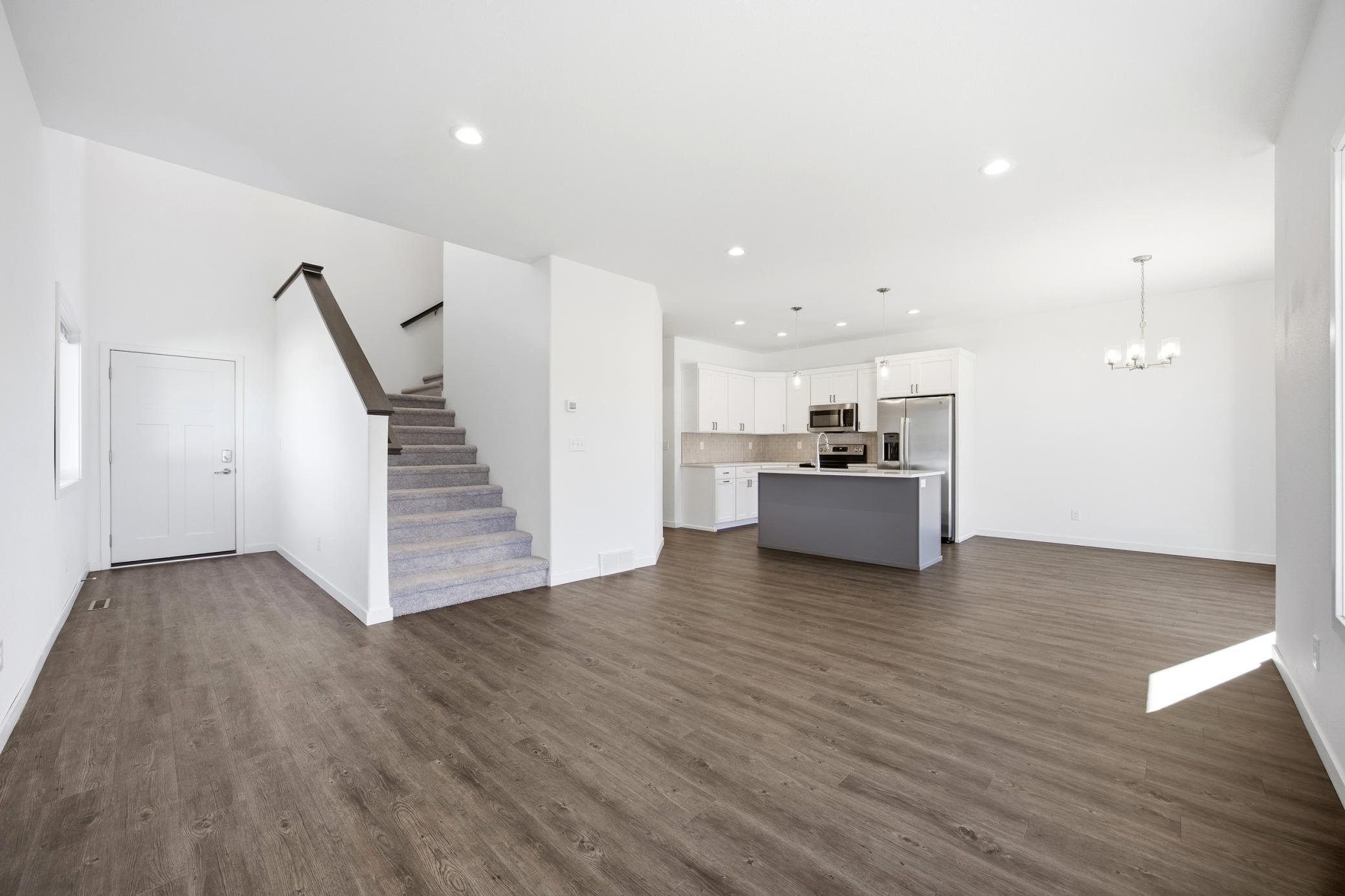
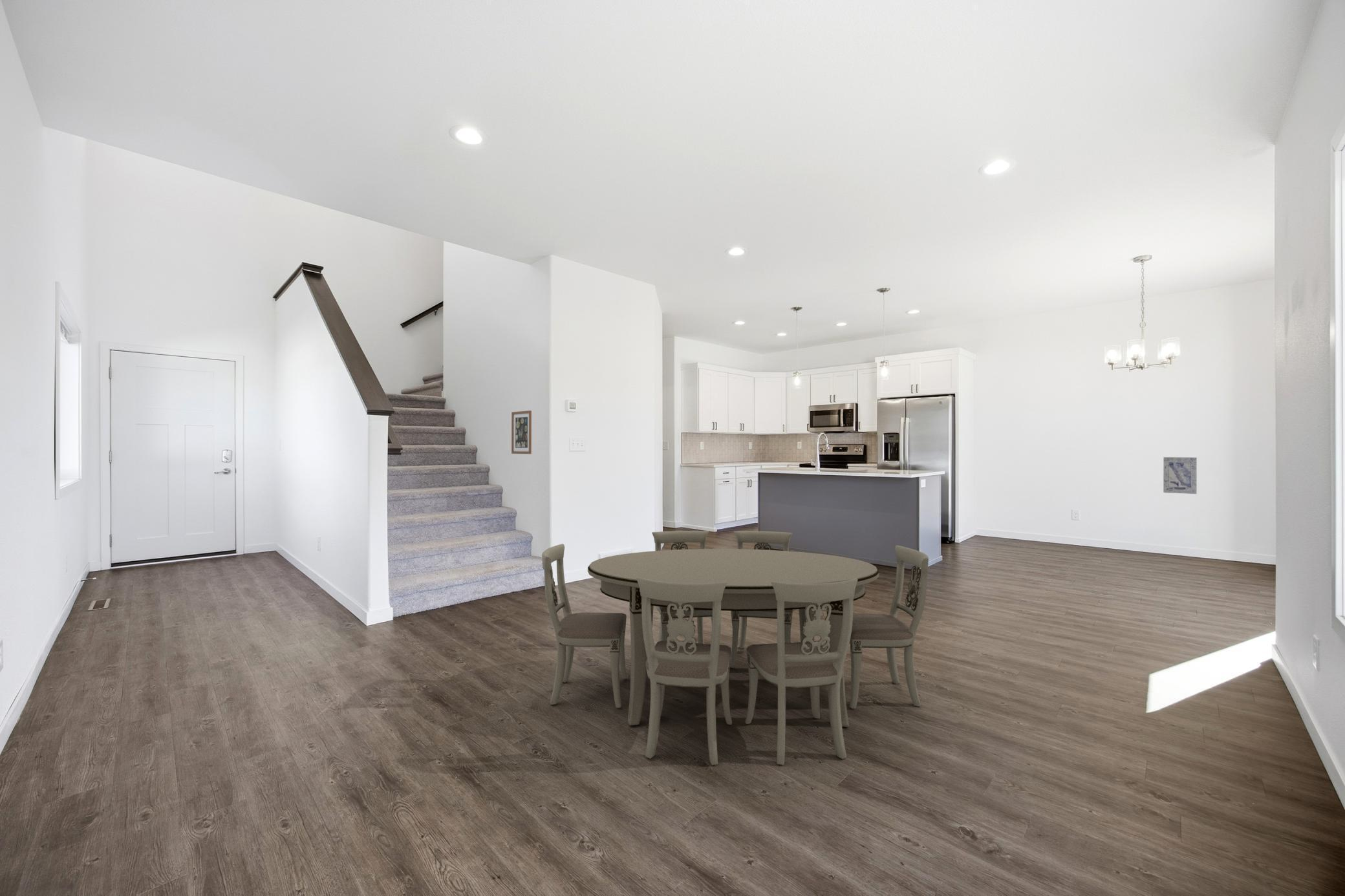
+ wall art [511,410,532,454]
+ dining table [541,530,929,765]
+ wall art [1163,456,1198,495]
